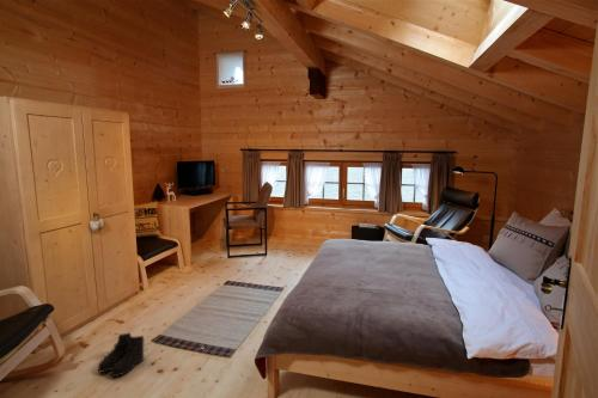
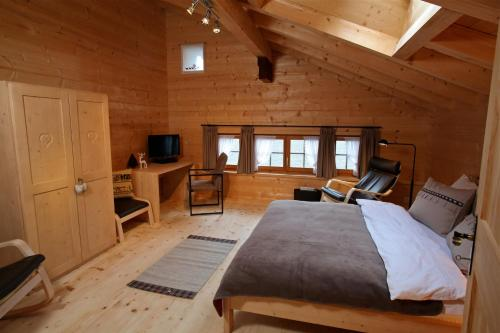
- boots [97,331,146,378]
